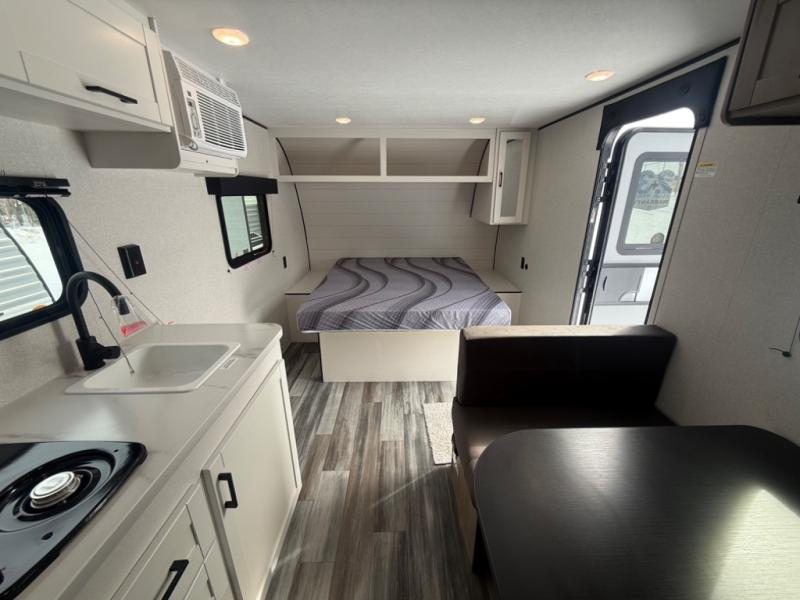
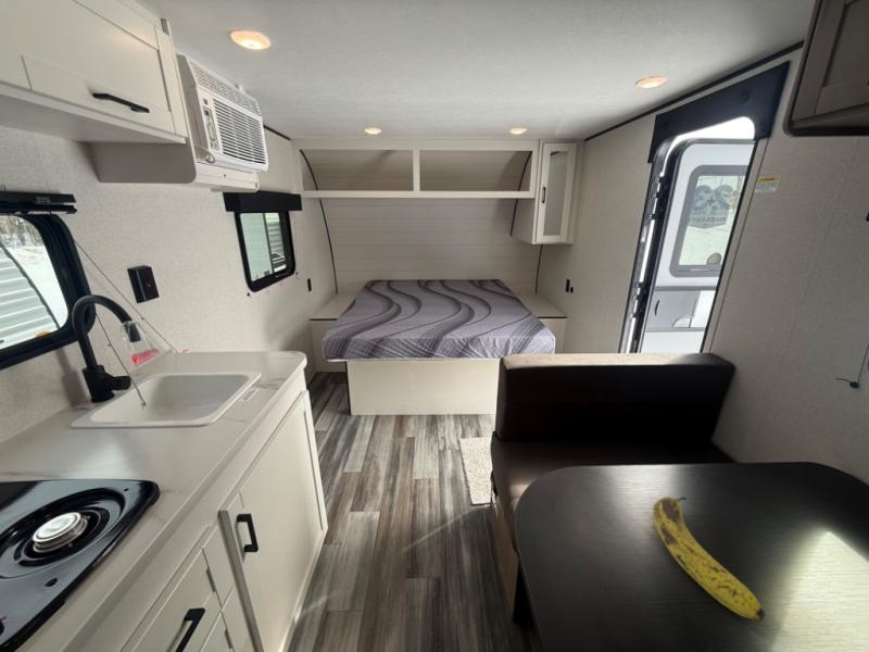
+ fruit [652,496,766,623]
